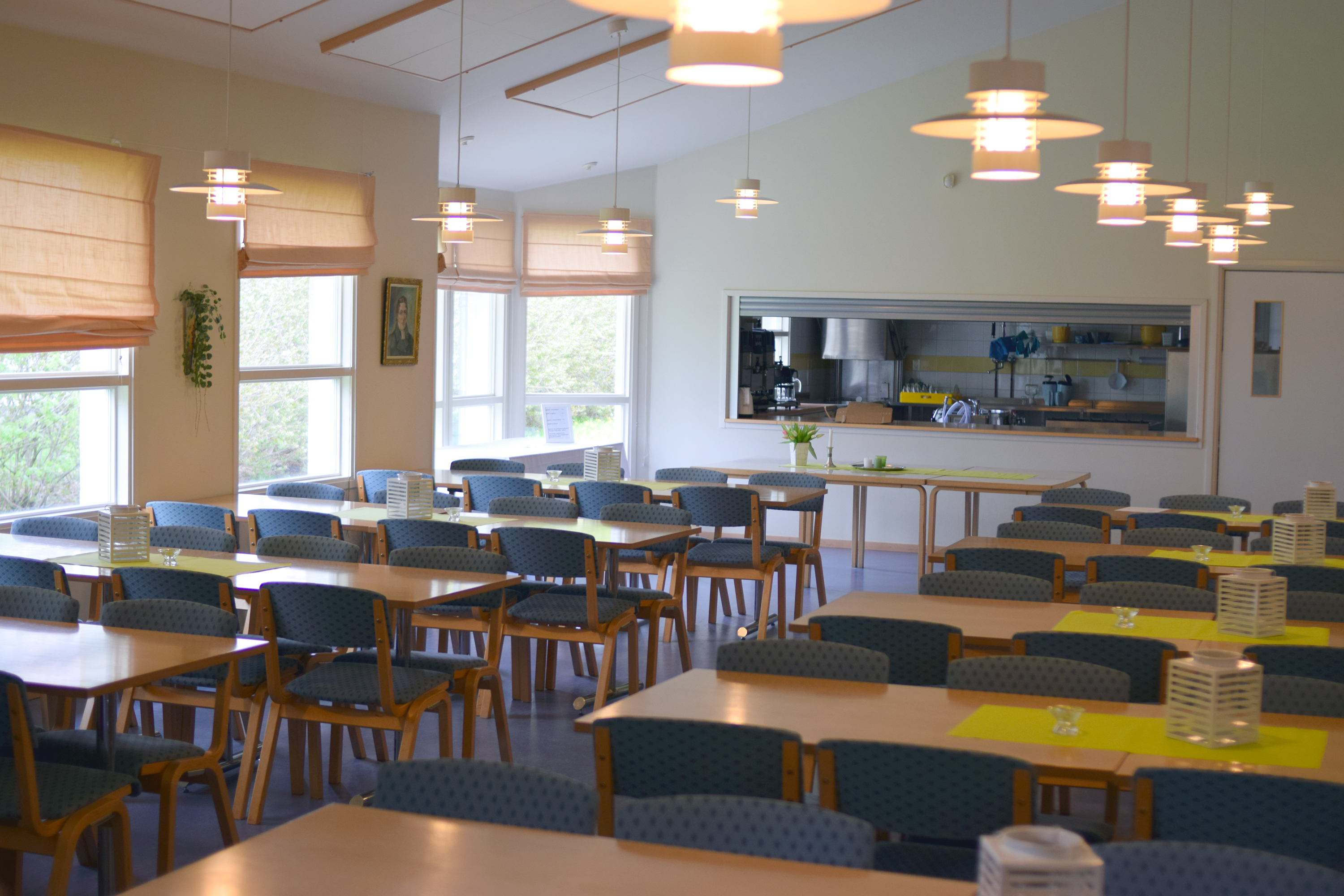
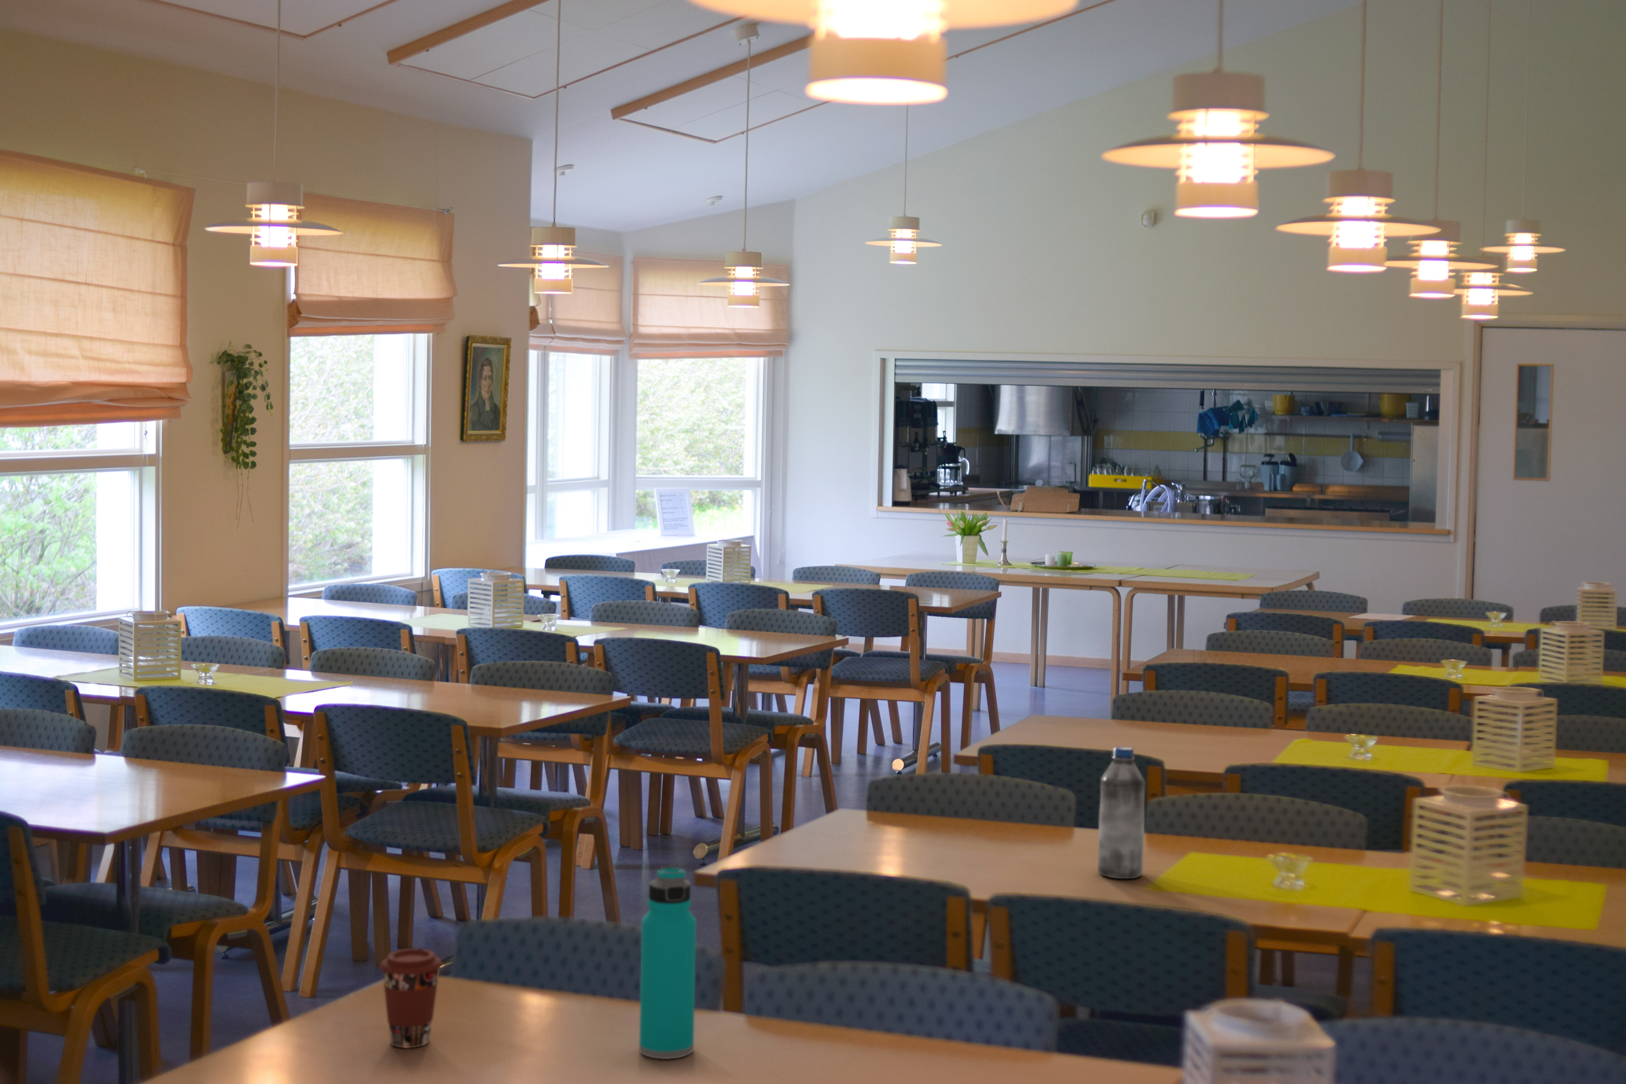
+ coffee cup [379,948,443,1049]
+ water bottle [1097,746,1146,880]
+ water bottle [639,865,697,1060]
